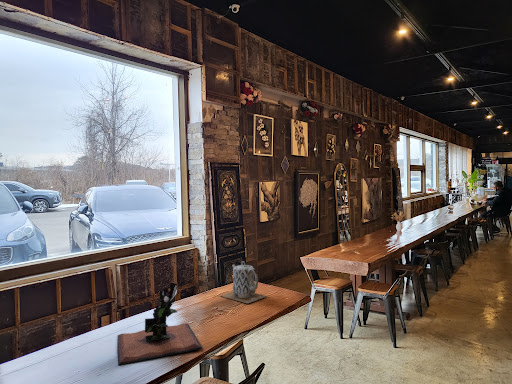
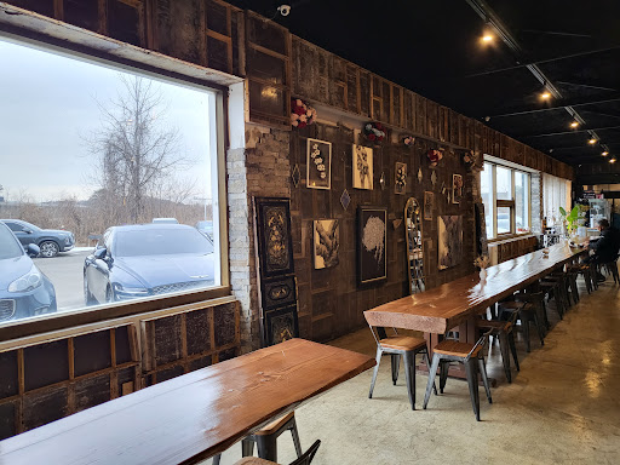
- plant [116,282,204,366]
- teapot [219,260,268,304]
